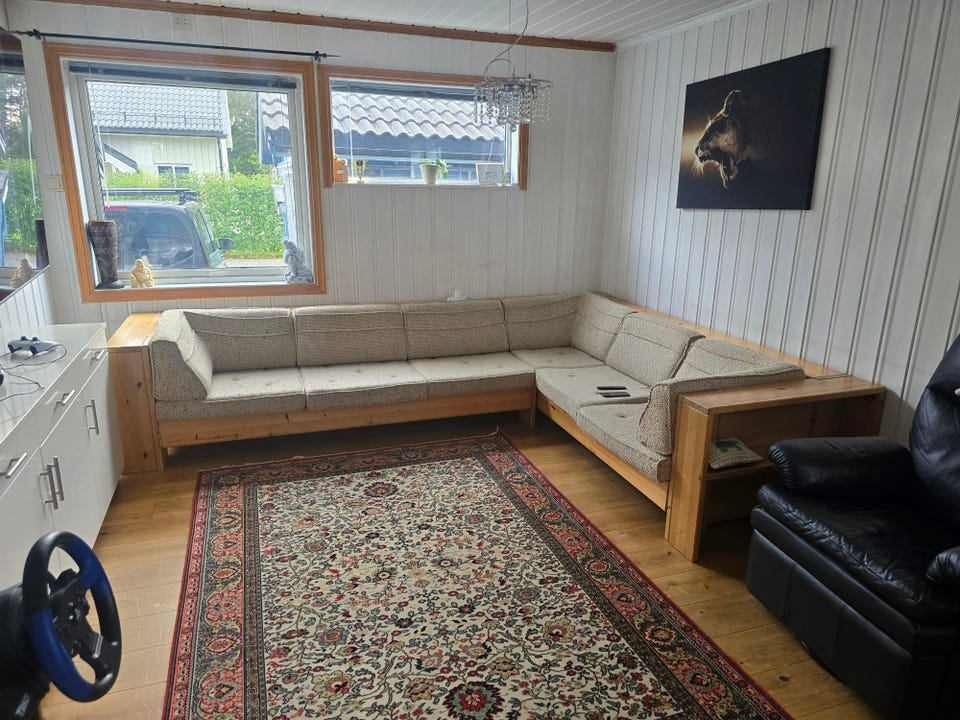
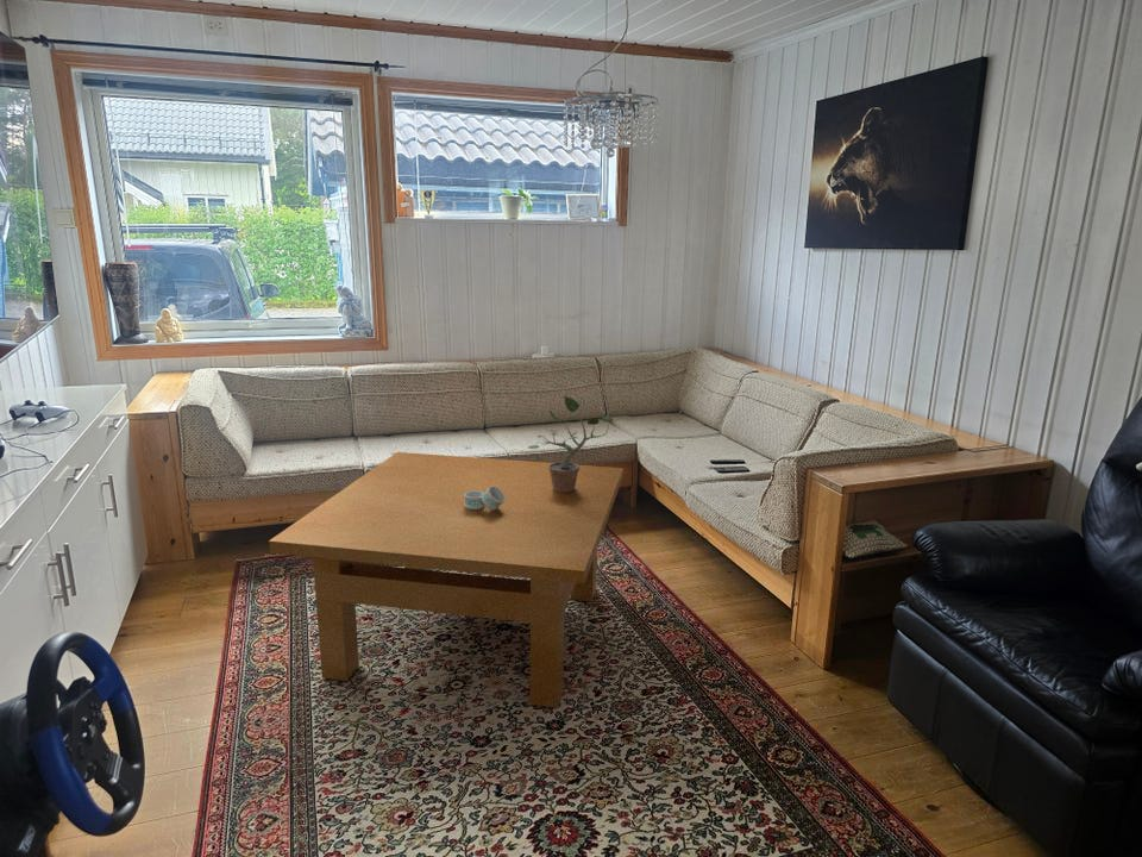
+ potted plant [527,394,614,492]
+ table [268,451,625,709]
+ napkin ring [464,486,506,509]
